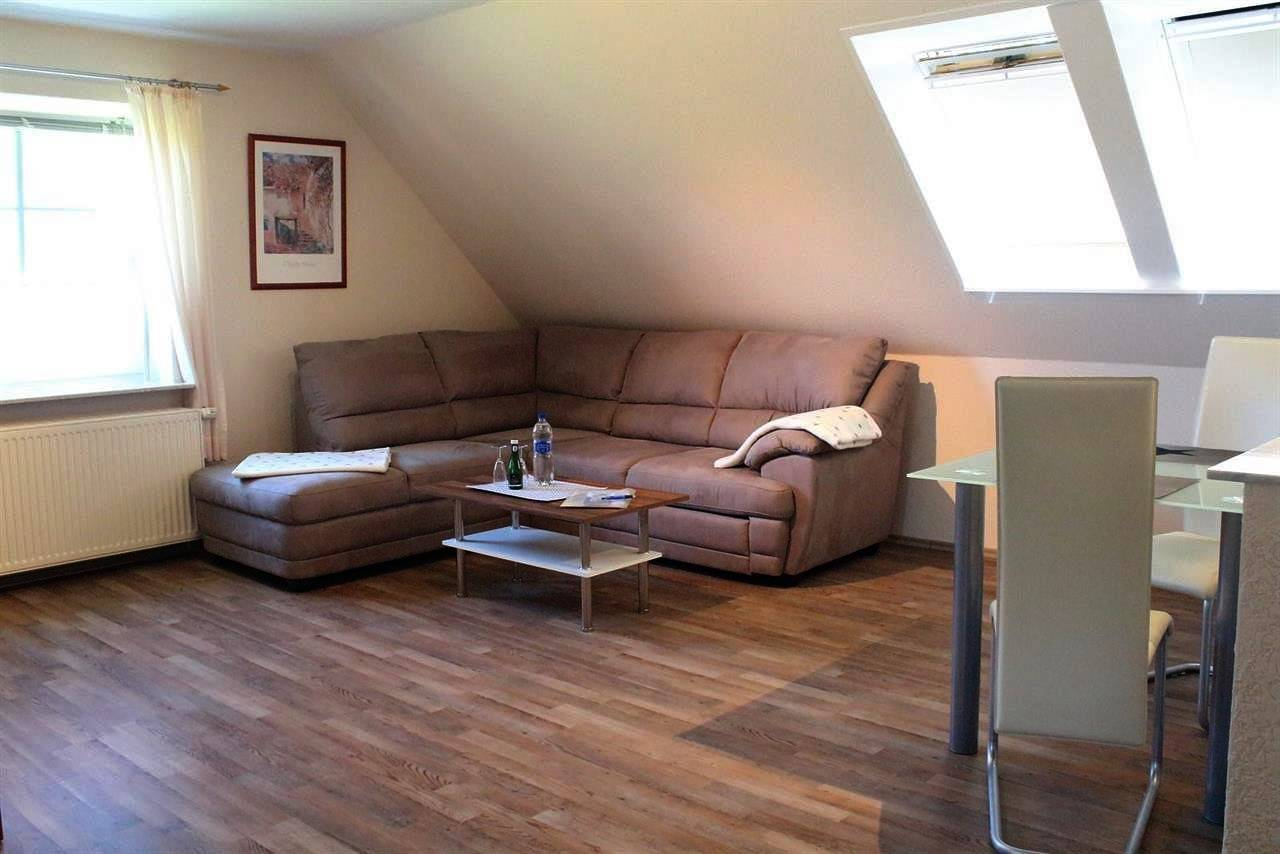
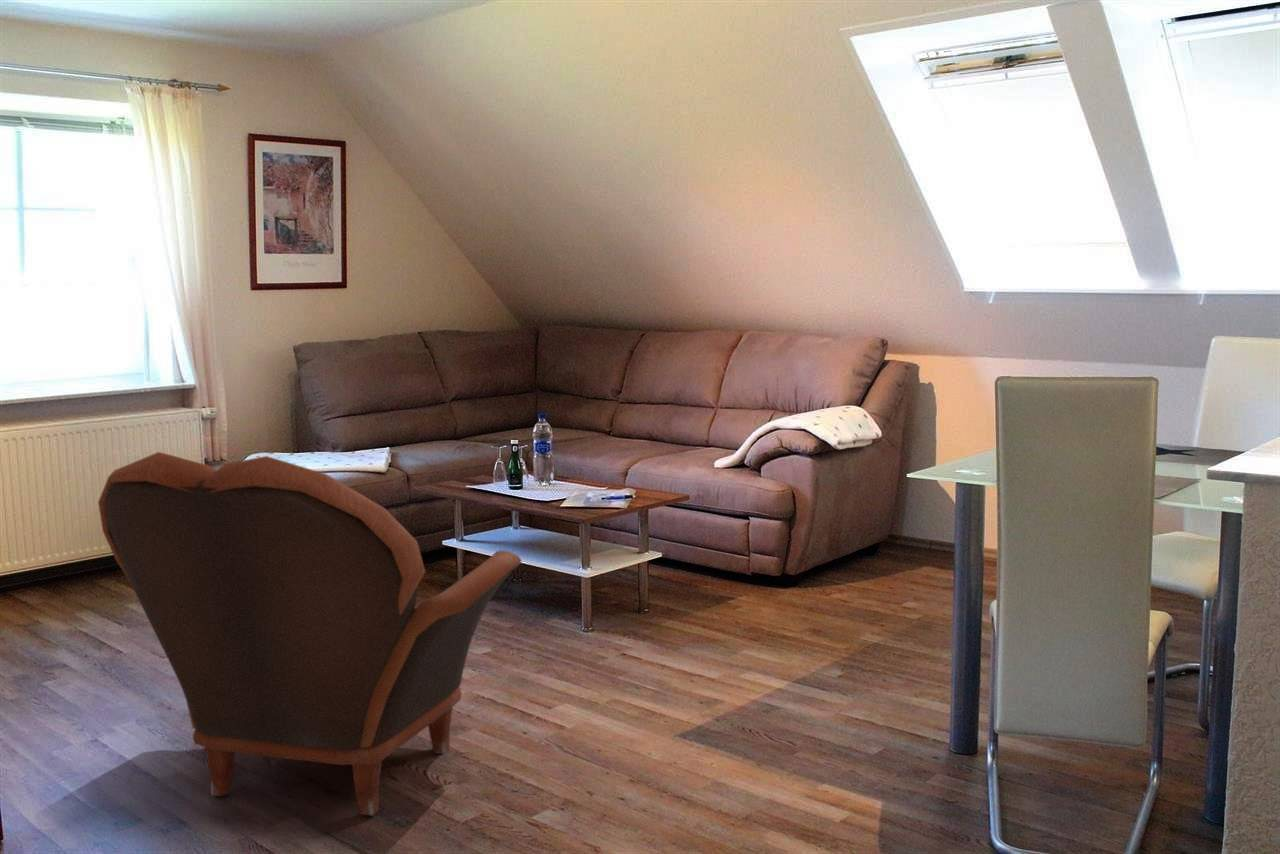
+ armchair [97,451,522,816]
